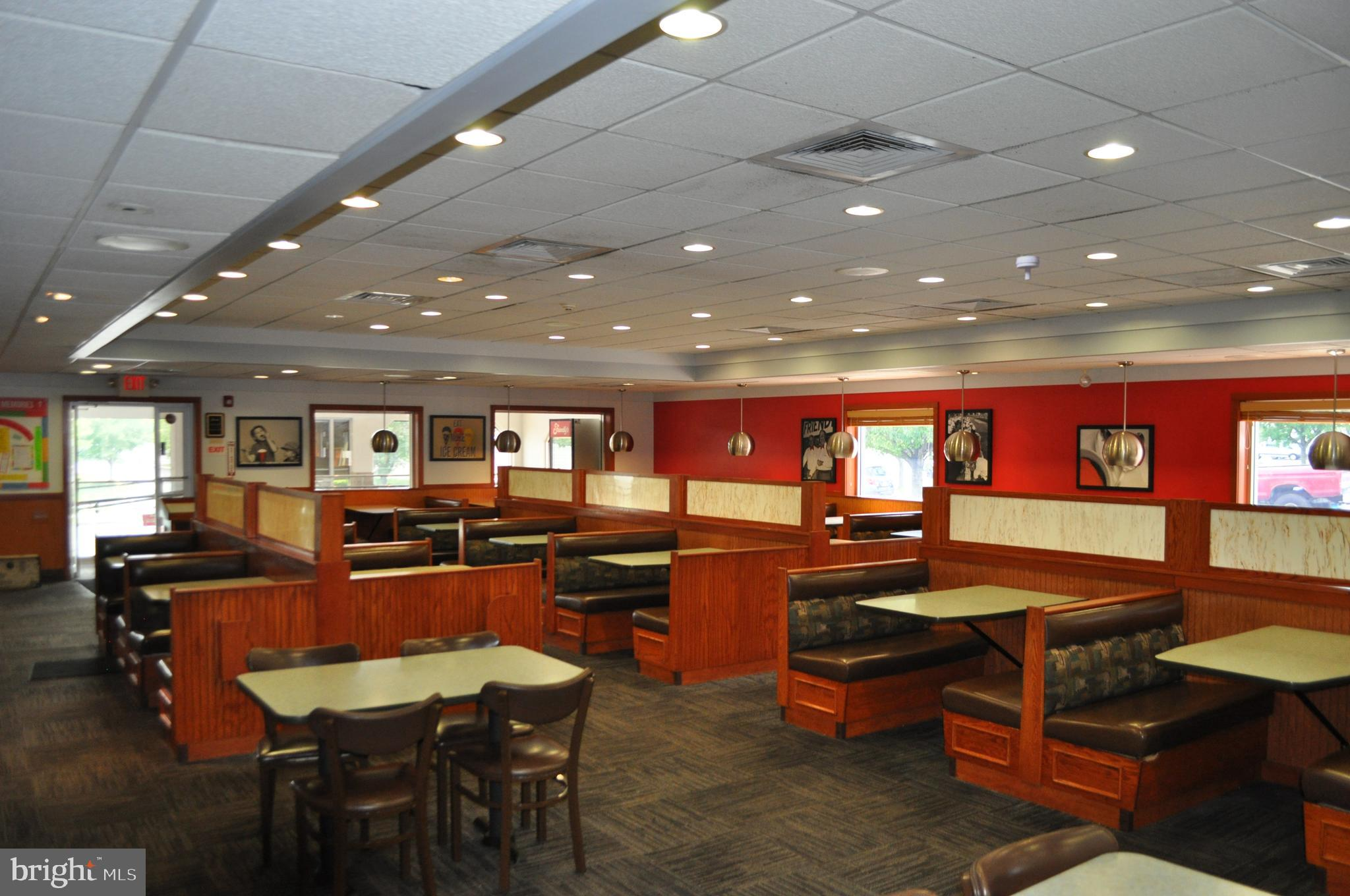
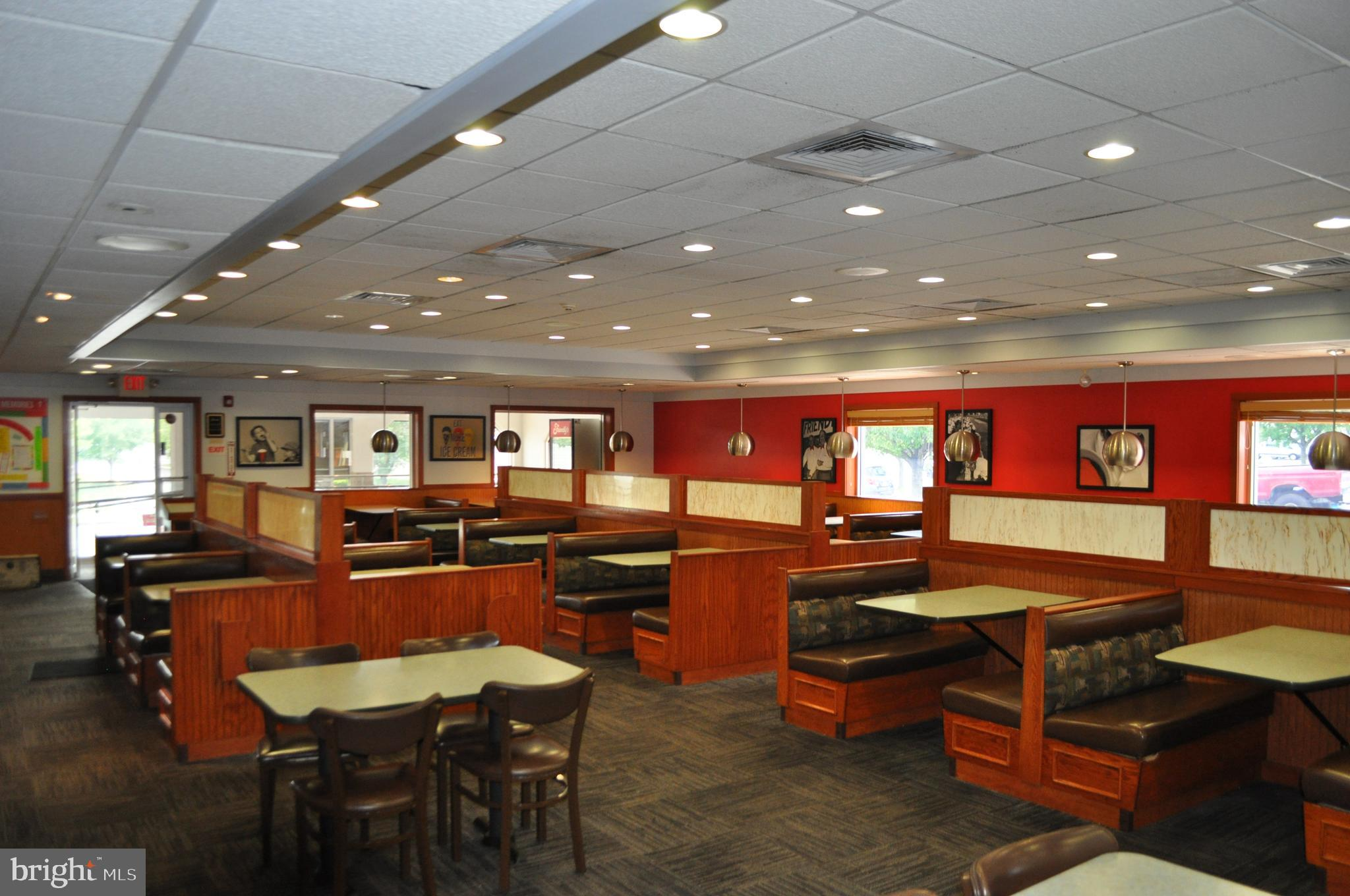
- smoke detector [1015,255,1040,281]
